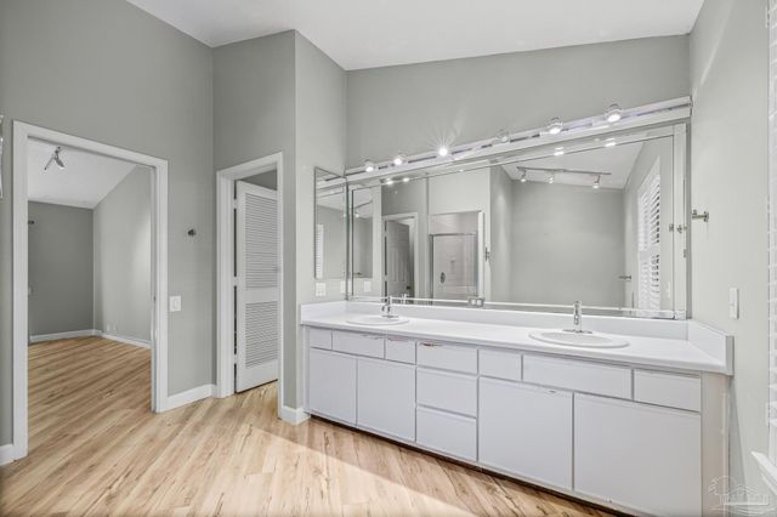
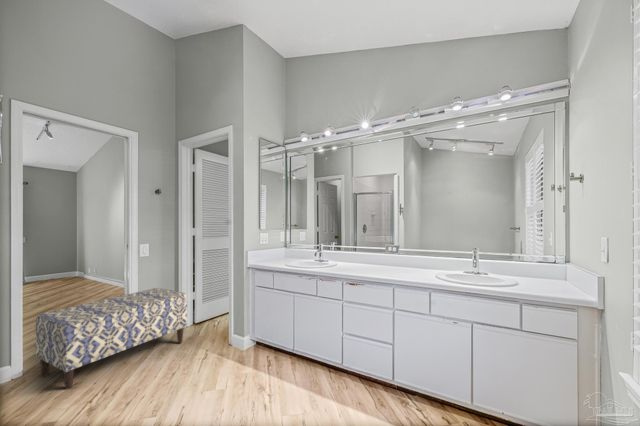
+ bench [35,287,188,391]
